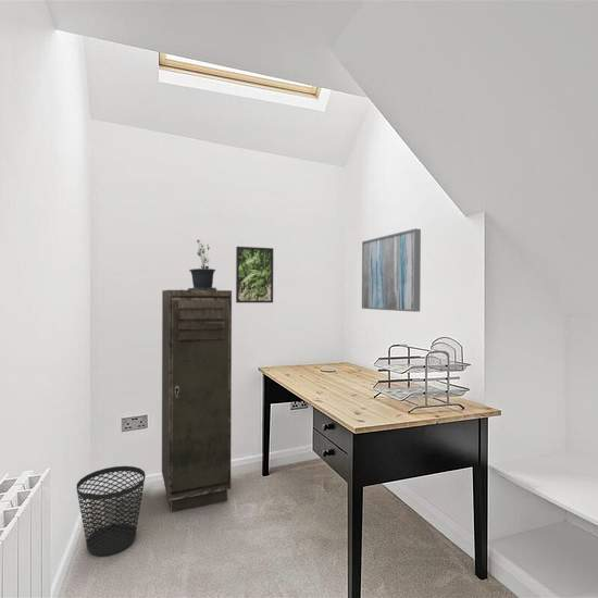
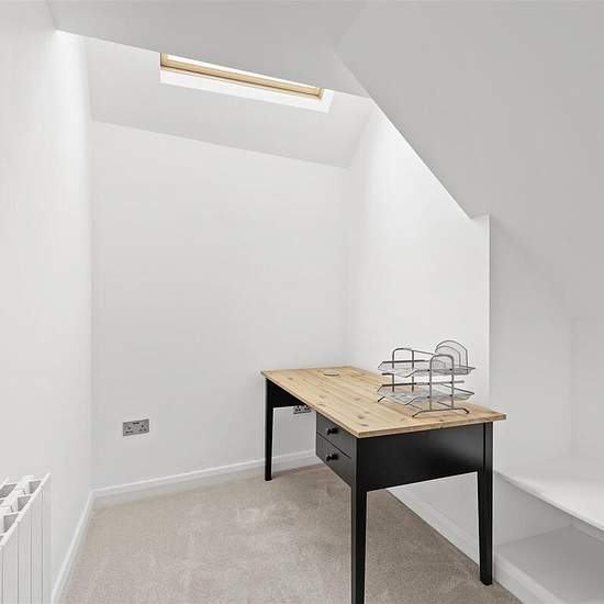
- wastebasket [75,465,147,557]
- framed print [235,246,274,304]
- wall art [361,227,422,313]
- storage cabinet [161,289,233,513]
- potted plant [180,238,219,290]
